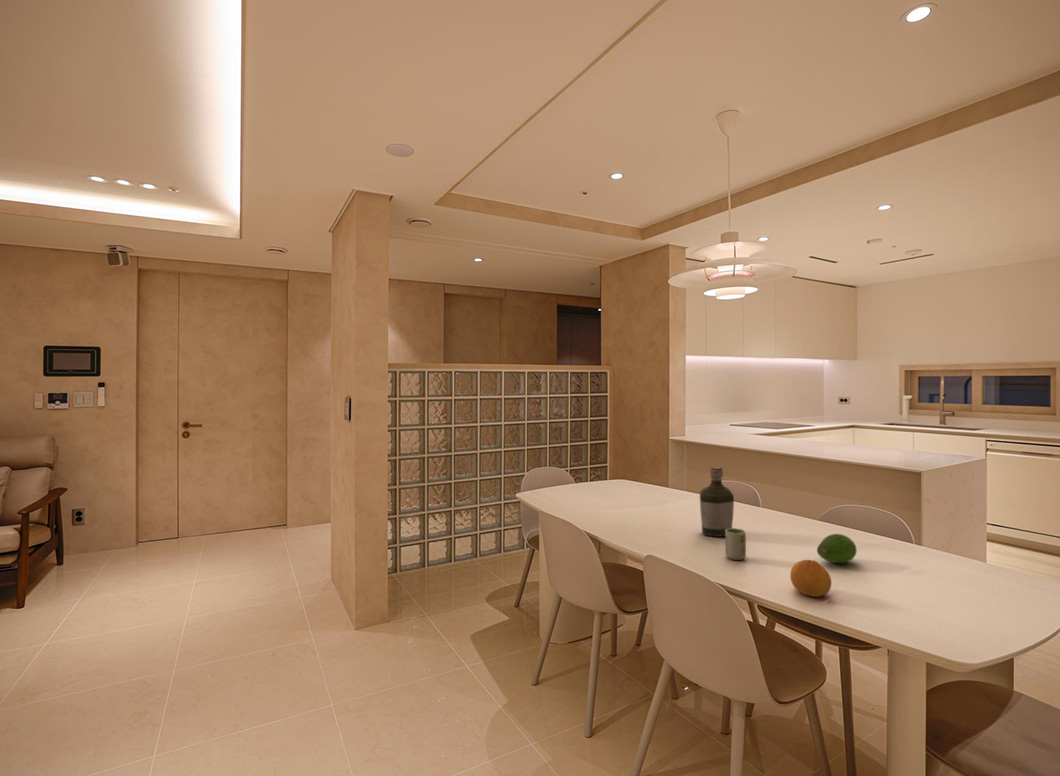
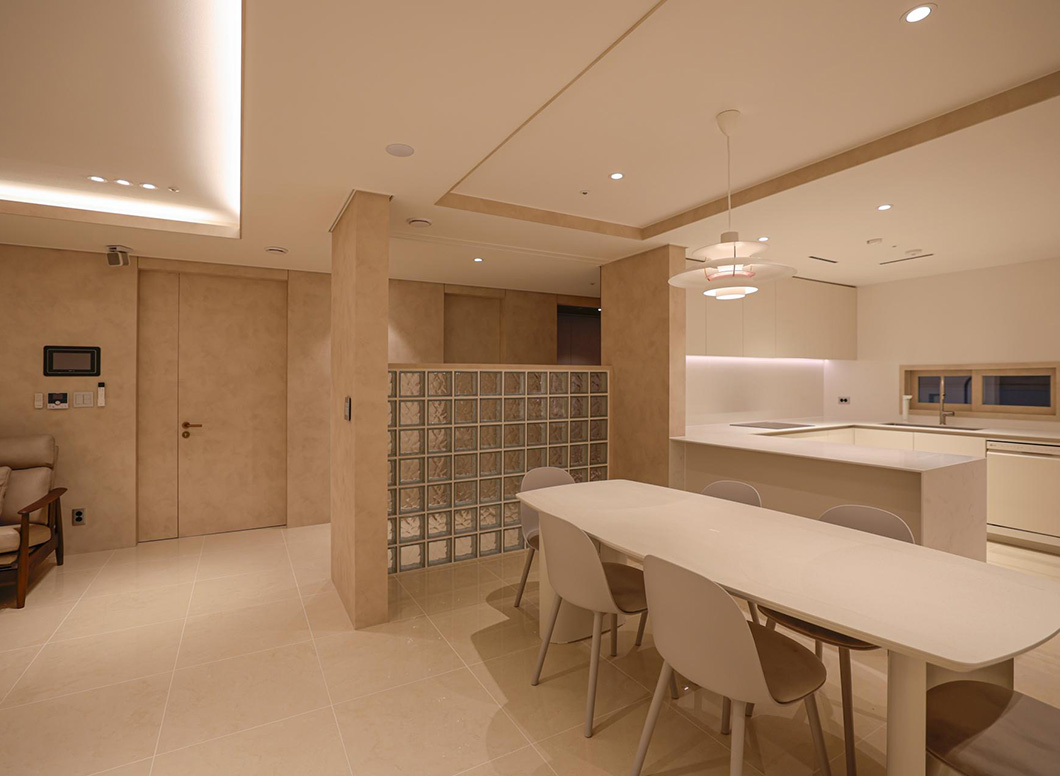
- cup [724,527,747,561]
- bottle [699,466,735,538]
- fruit [789,559,832,598]
- fruit [816,533,858,564]
